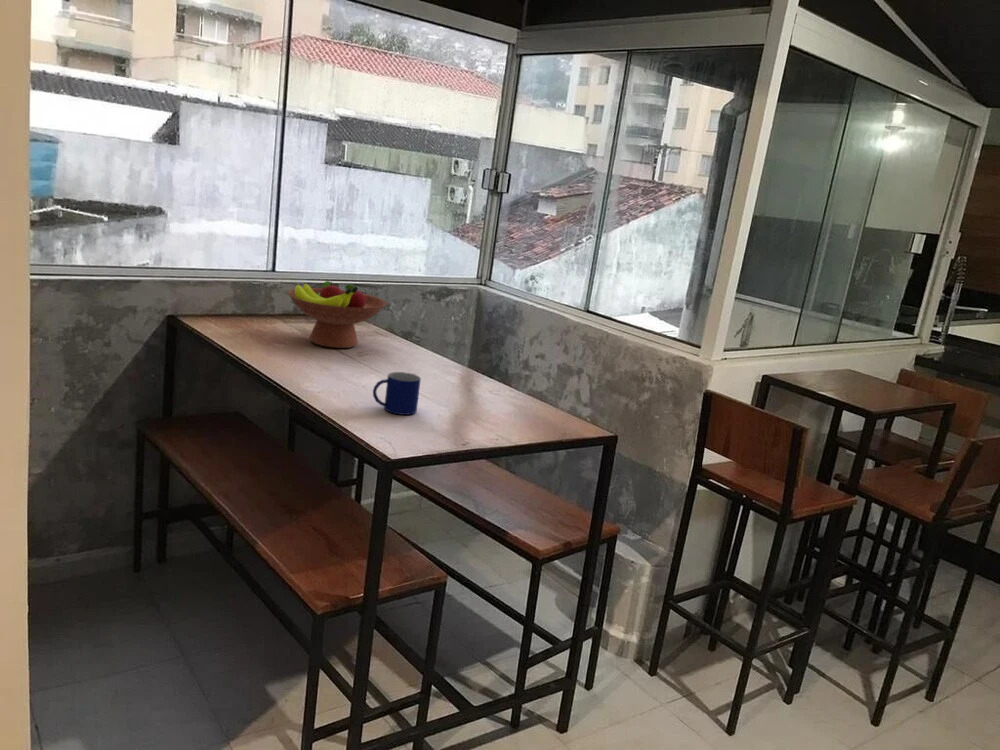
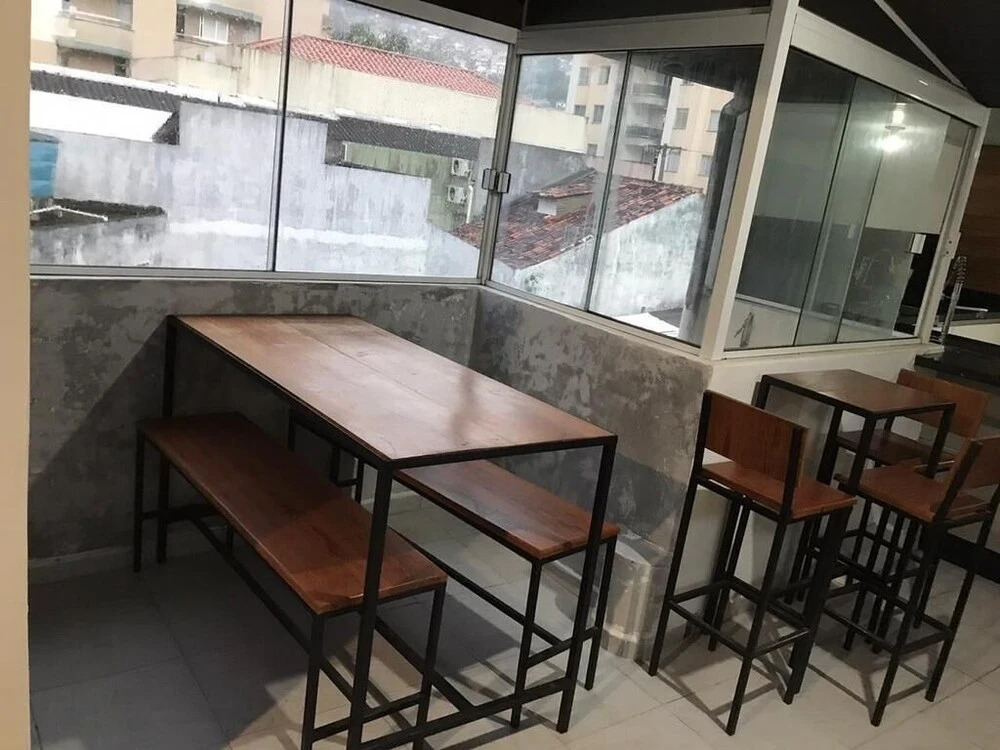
- fruit bowl [287,280,388,349]
- mug [372,371,422,416]
